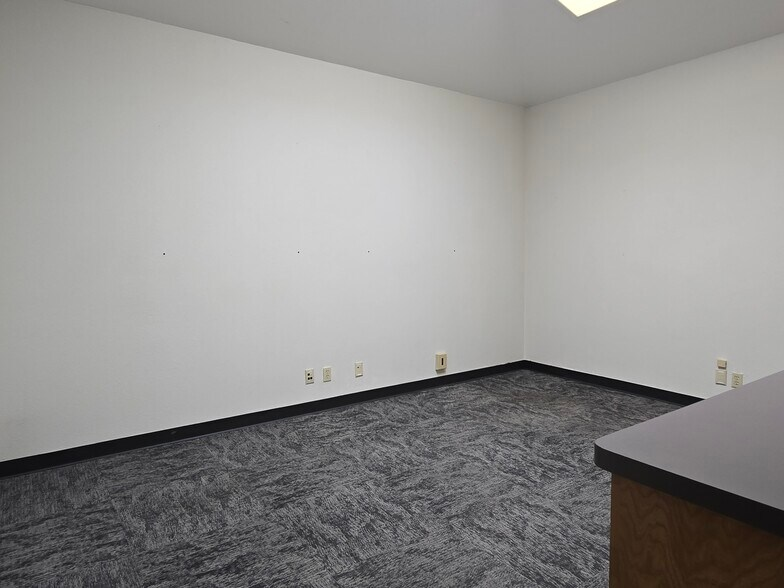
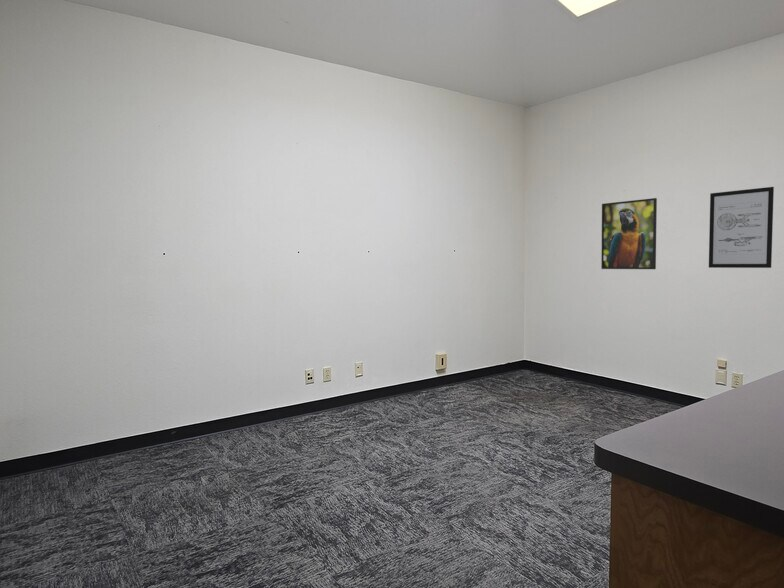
+ wall art [708,186,775,269]
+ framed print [600,197,658,270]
